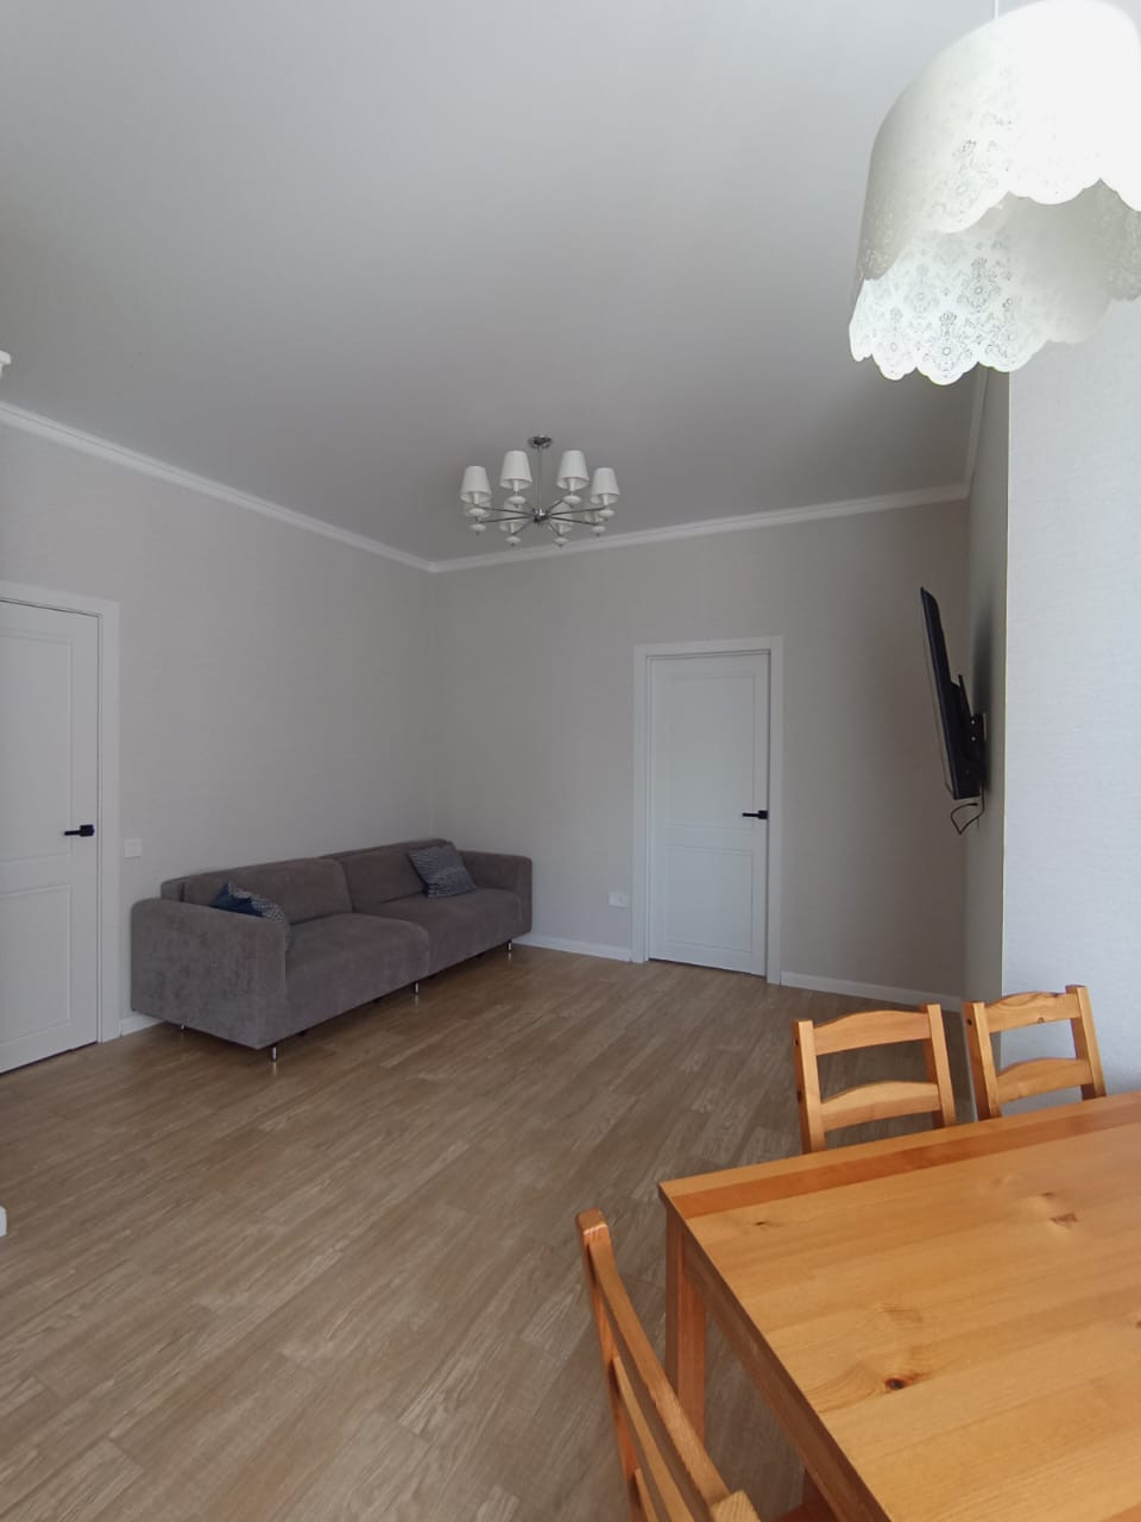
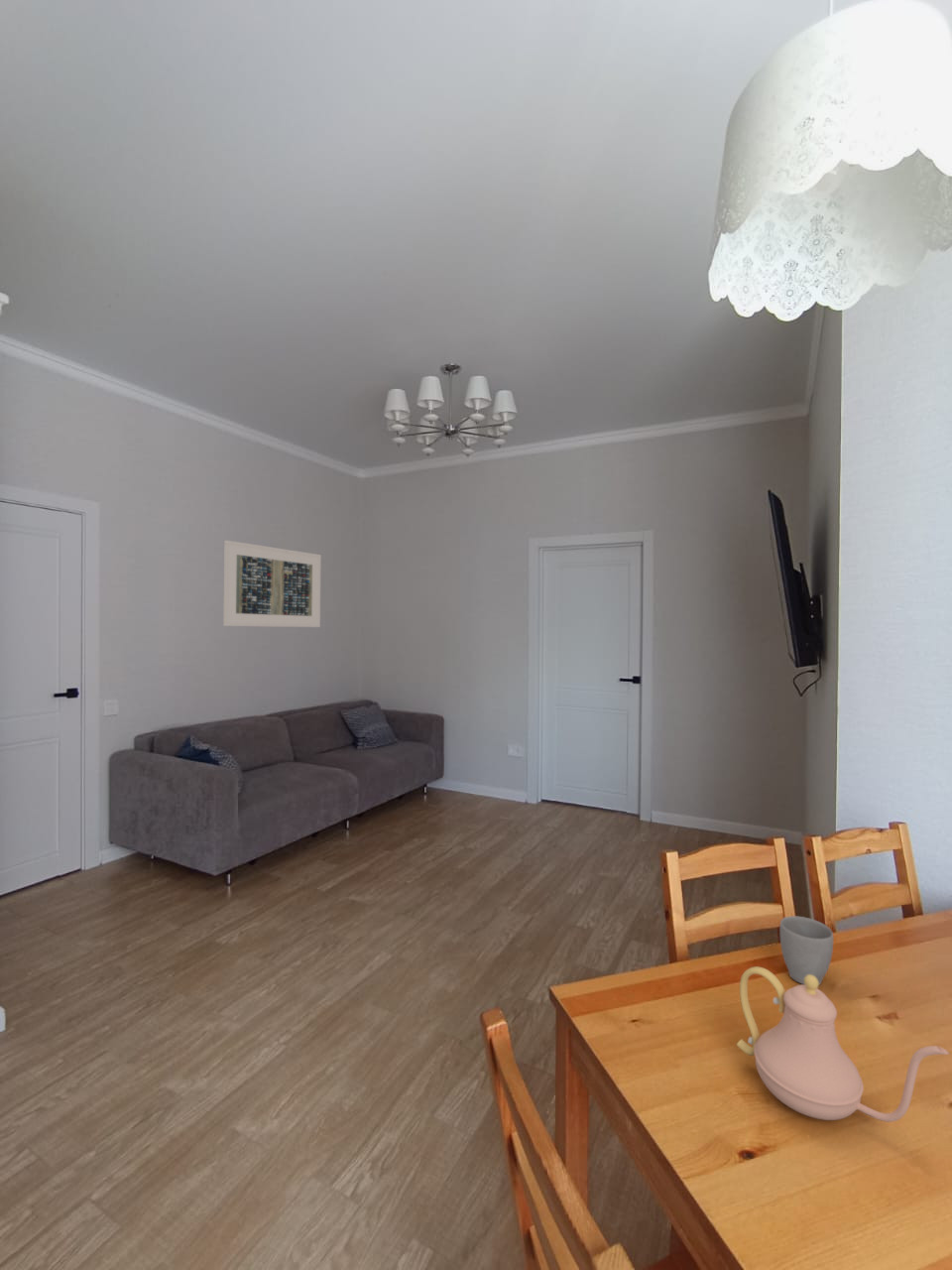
+ mug [778,915,834,986]
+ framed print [222,539,322,628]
+ teapot [736,965,950,1123]
